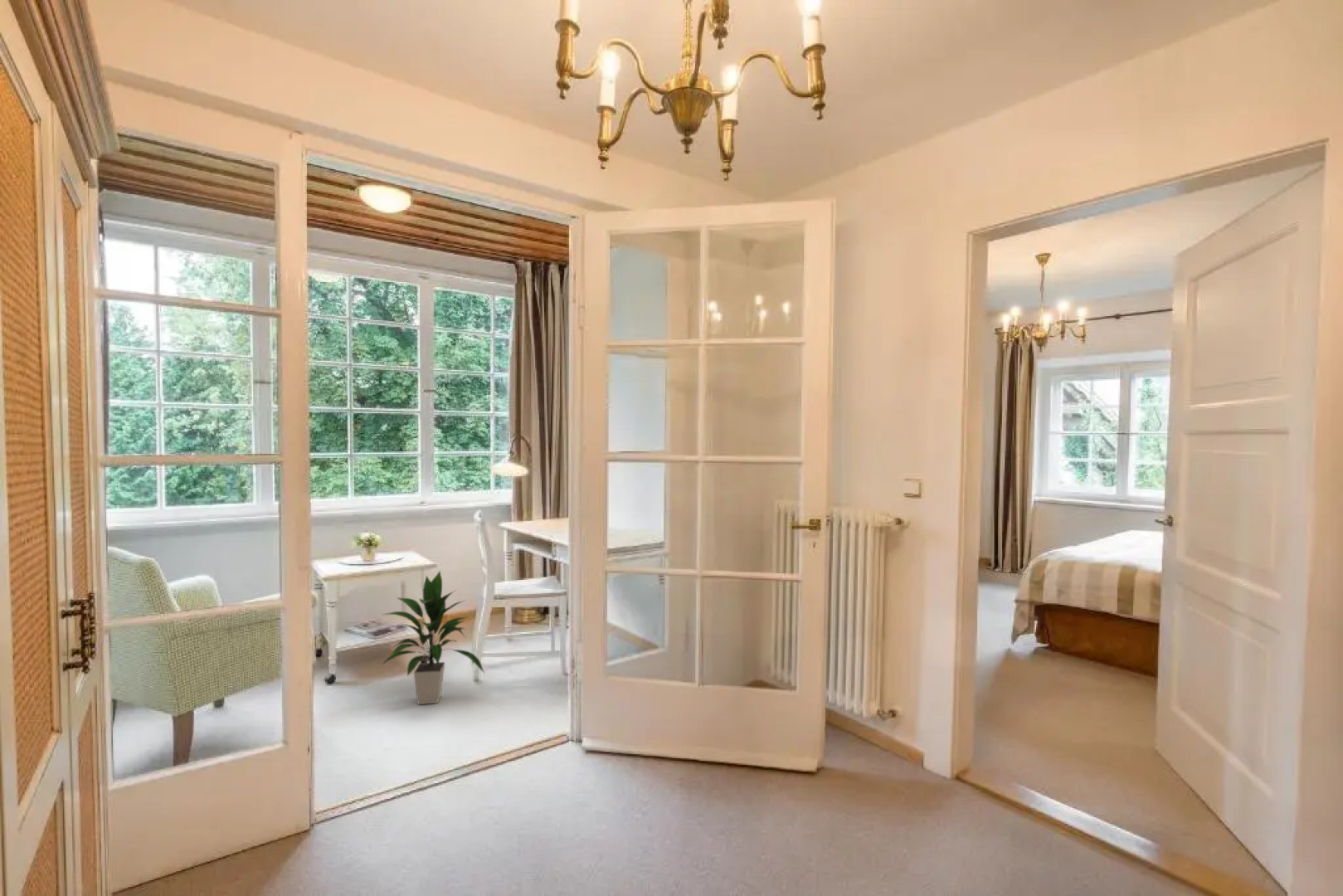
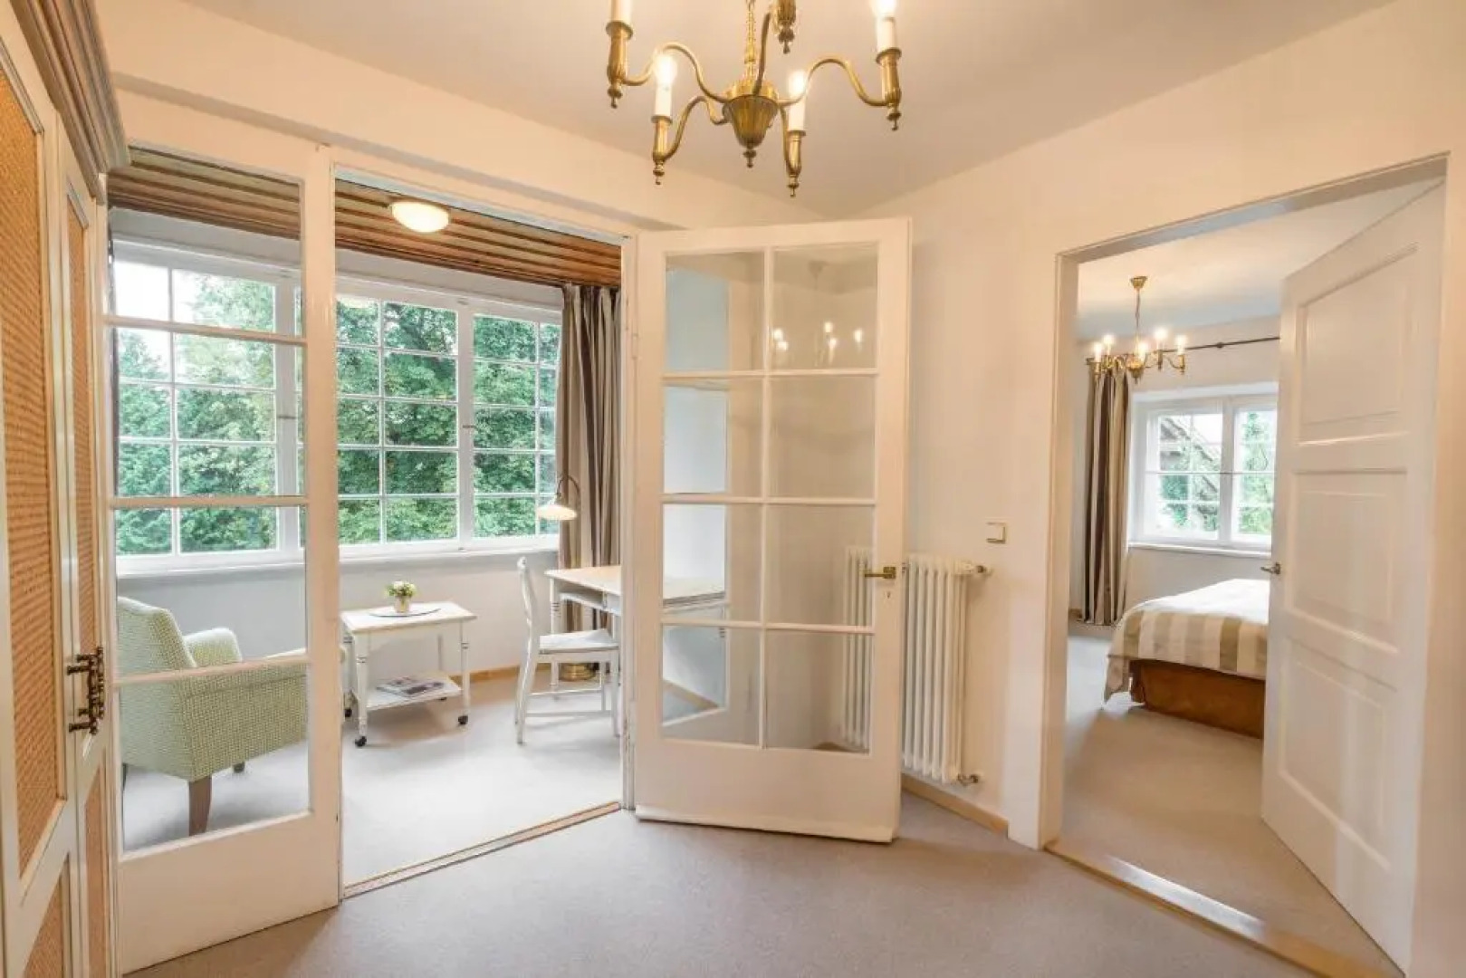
- indoor plant [380,569,485,705]
